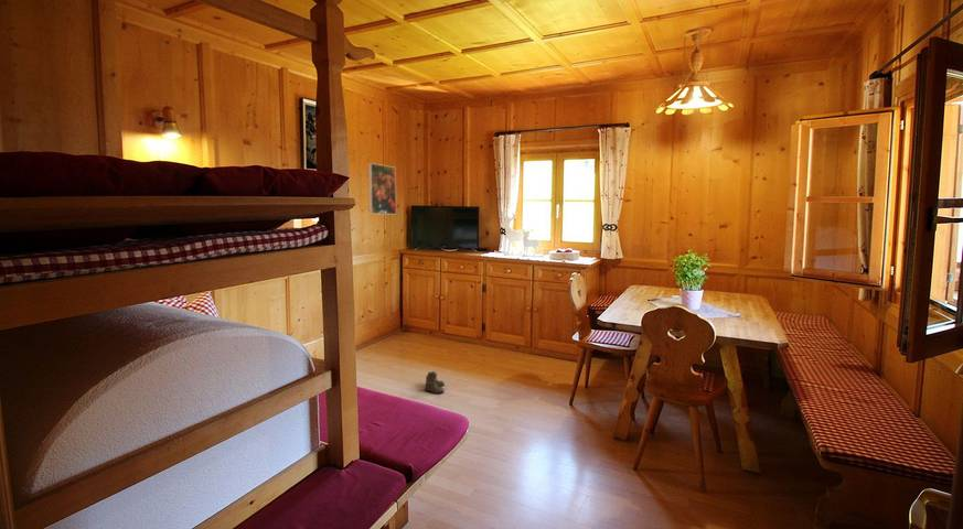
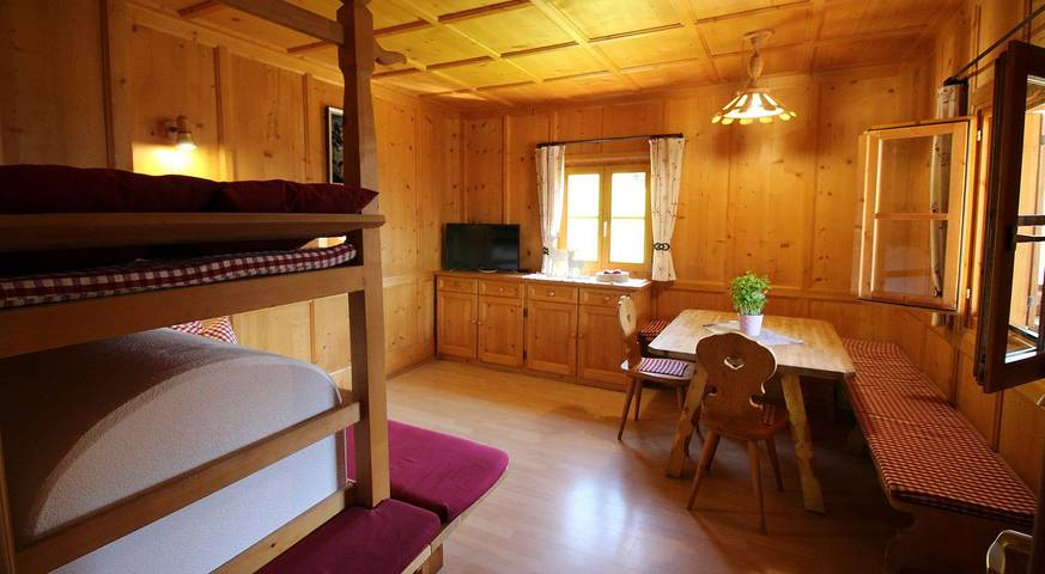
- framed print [367,162,397,215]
- boots [424,370,446,396]
